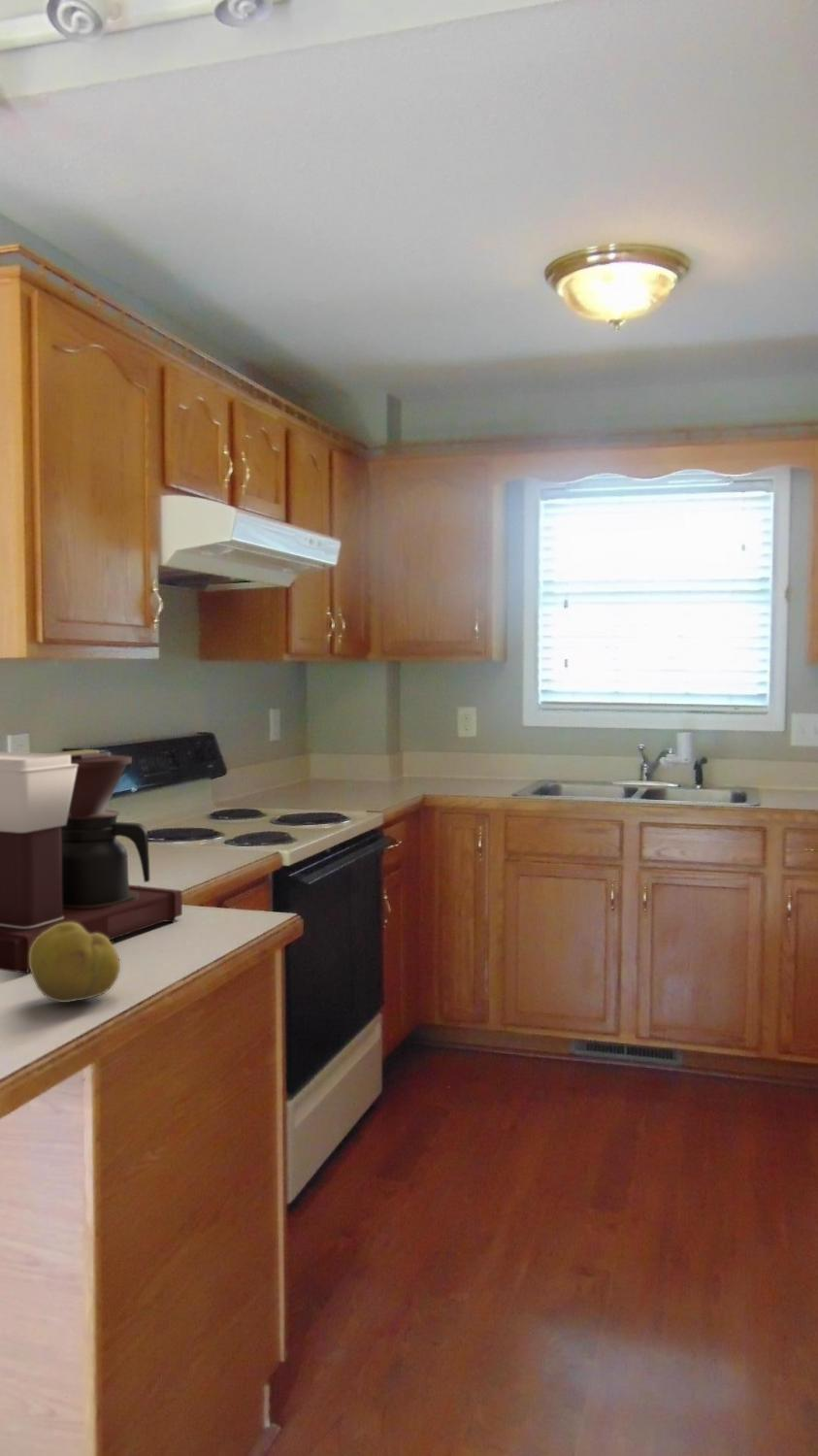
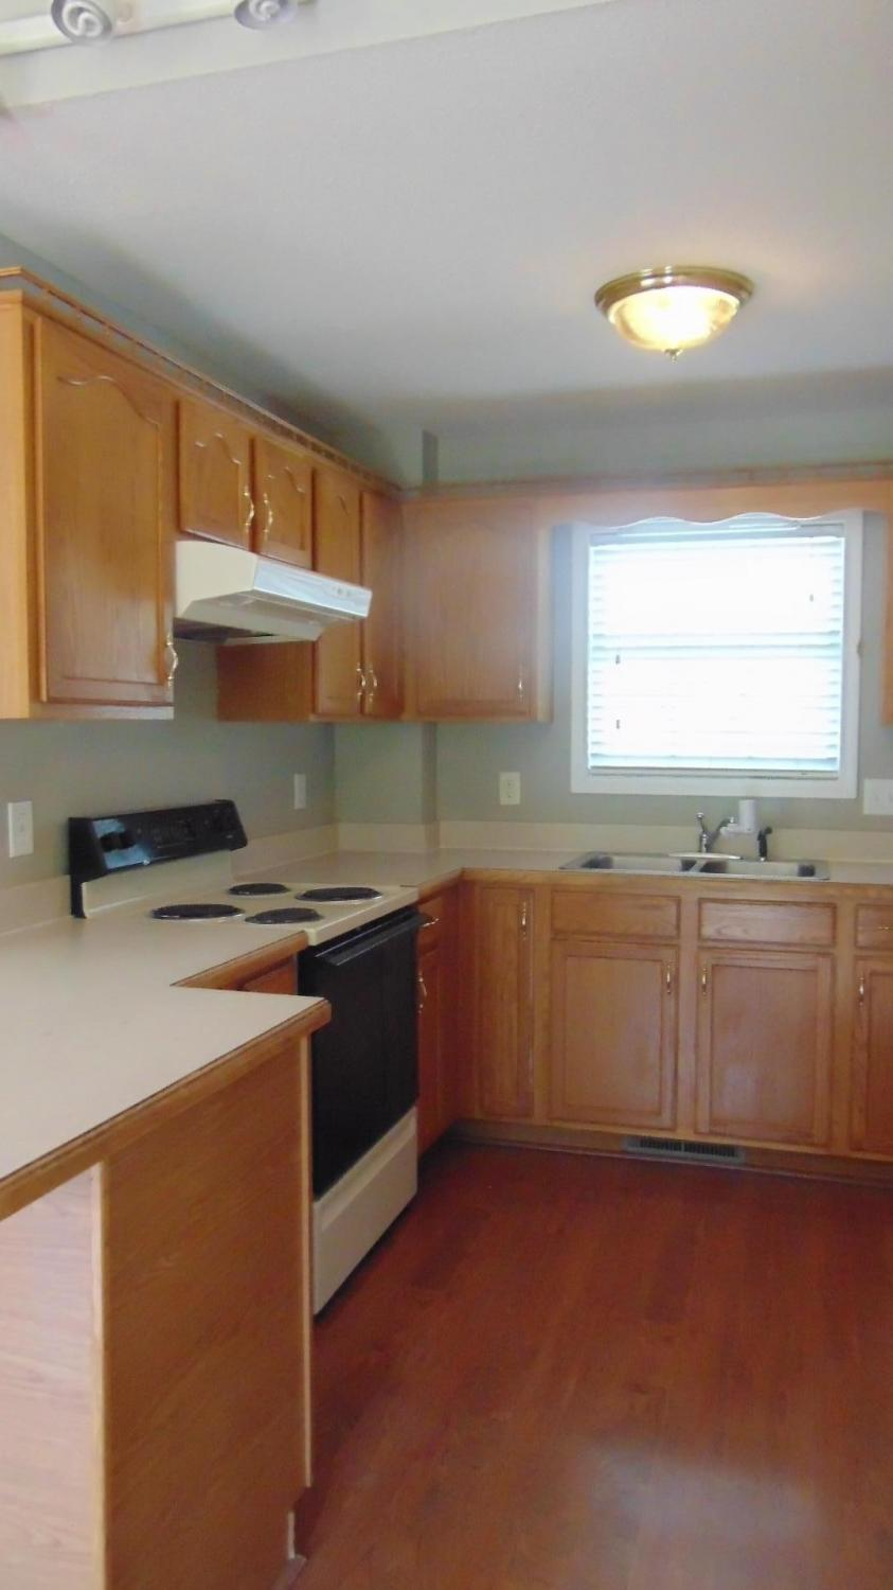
- coffee maker [0,748,183,975]
- fruit [29,922,121,1004]
